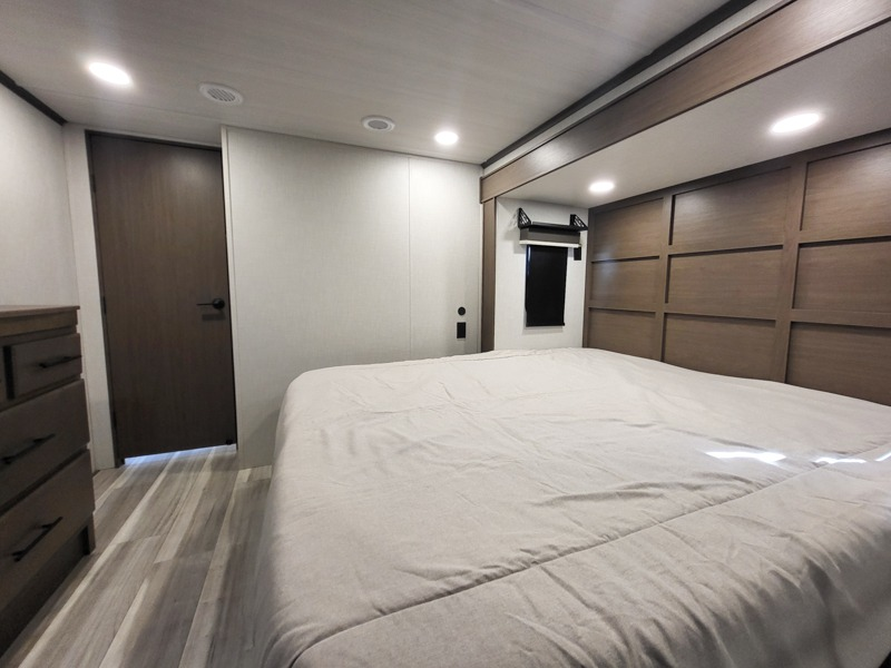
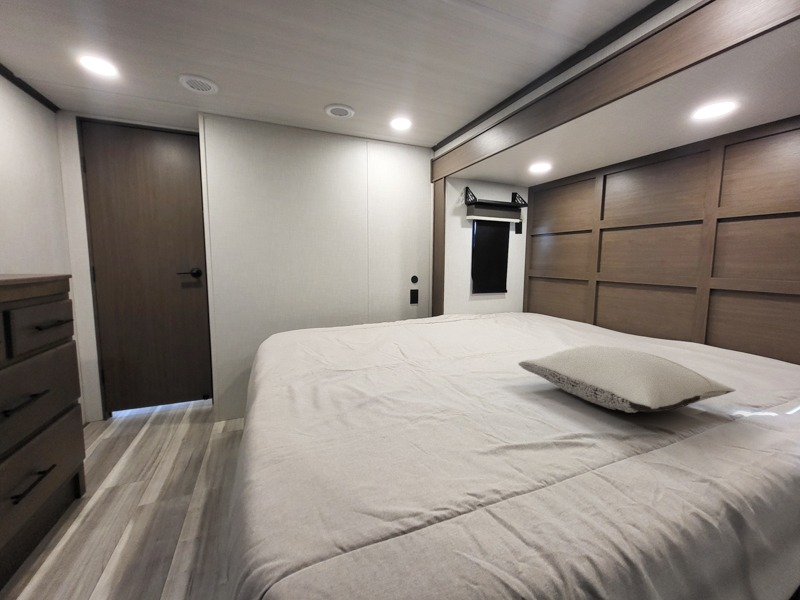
+ pillow [517,344,737,414]
